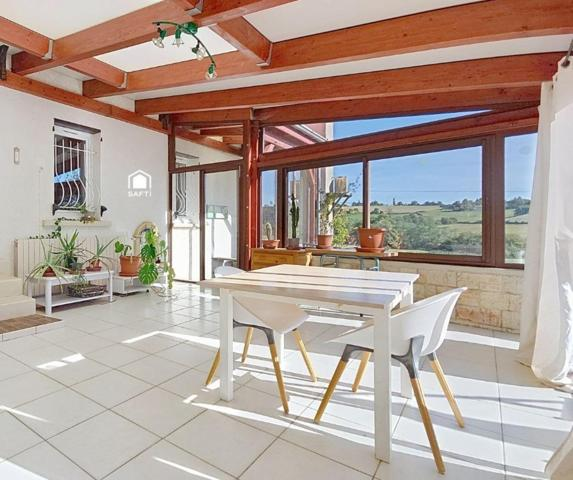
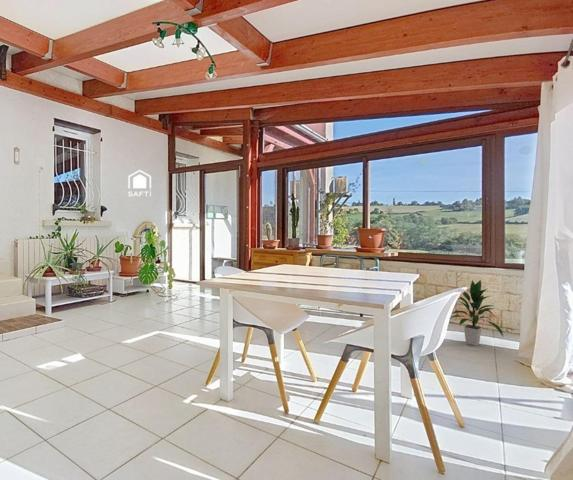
+ indoor plant [450,279,505,347]
